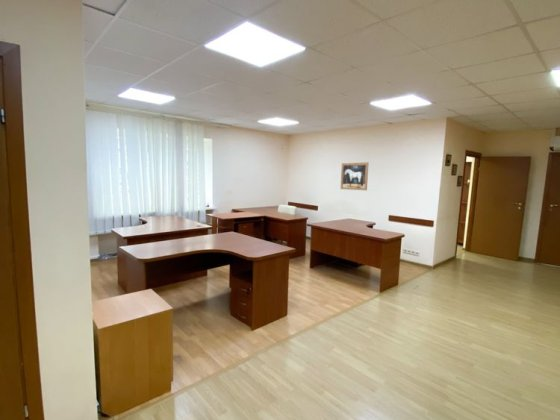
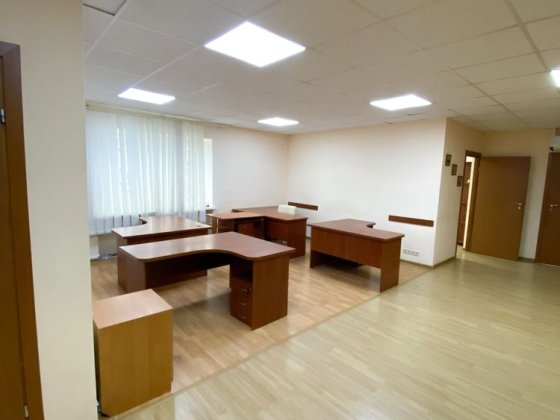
- wall art [340,161,370,191]
